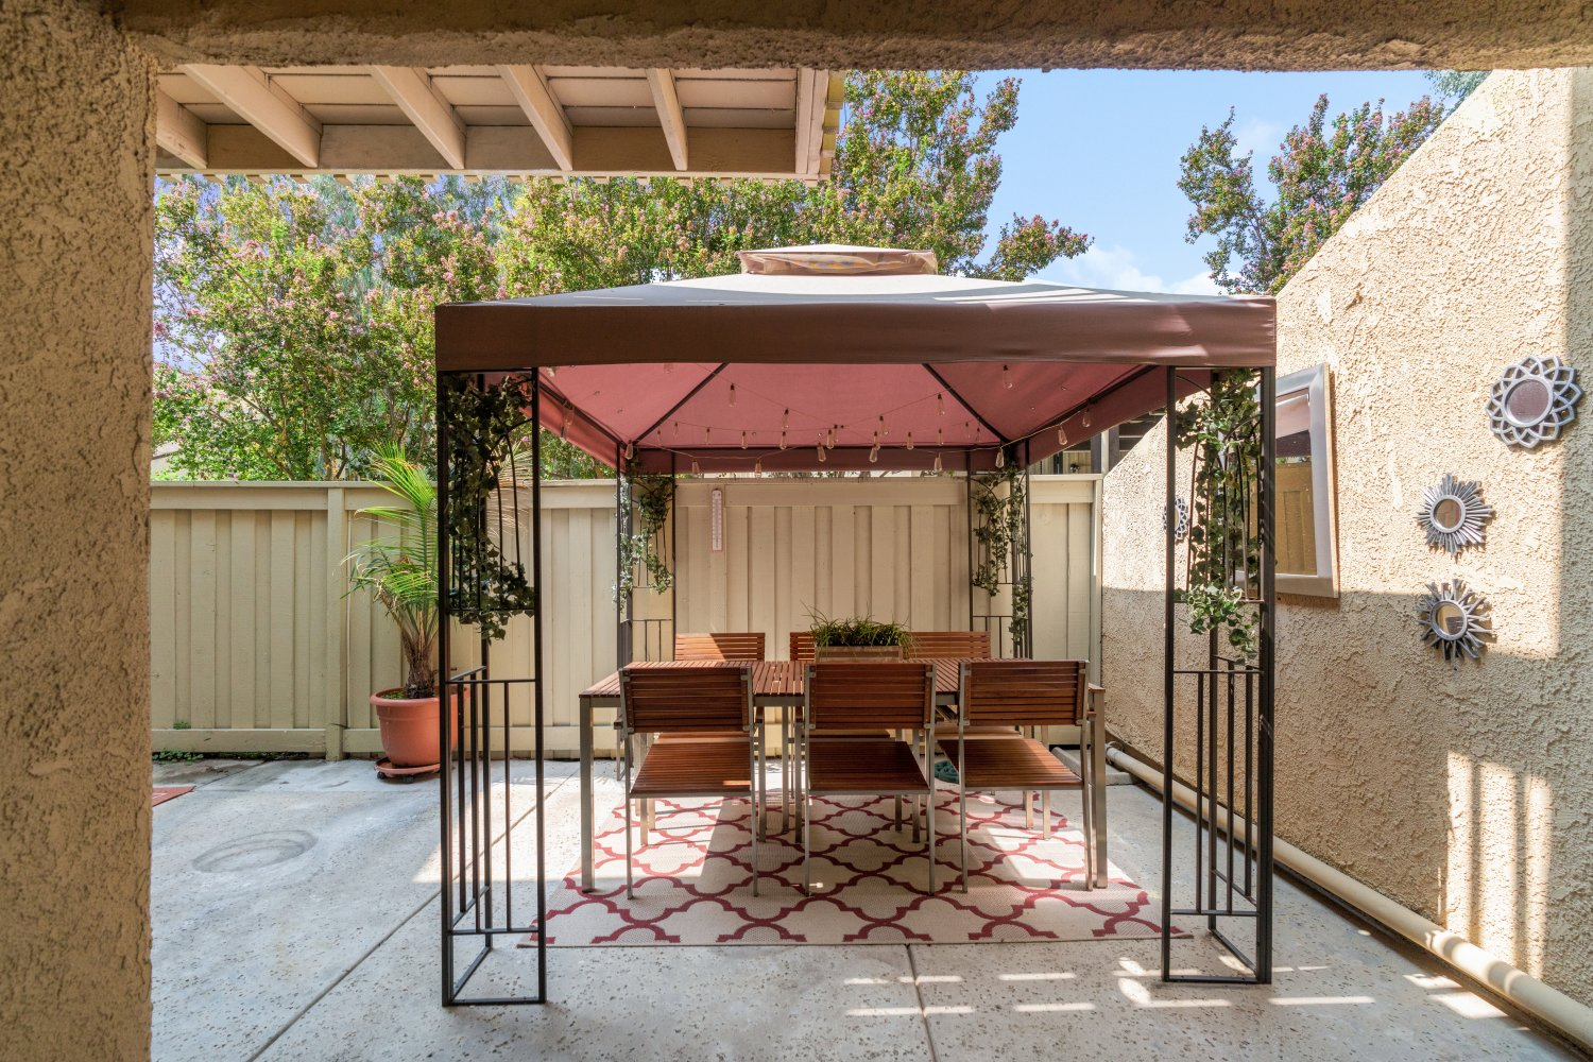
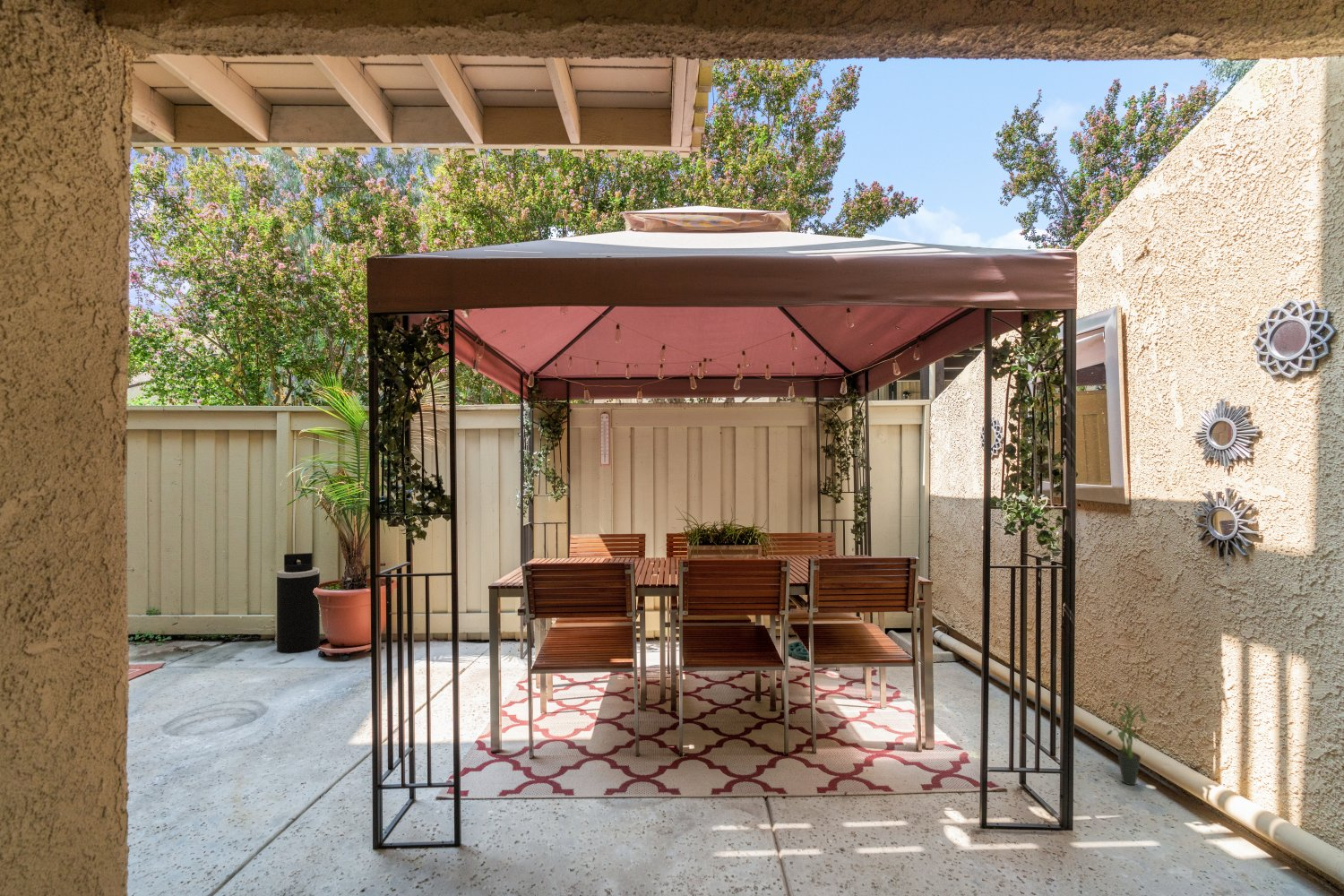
+ trash can [276,552,321,654]
+ potted plant [1106,698,1148,786]
